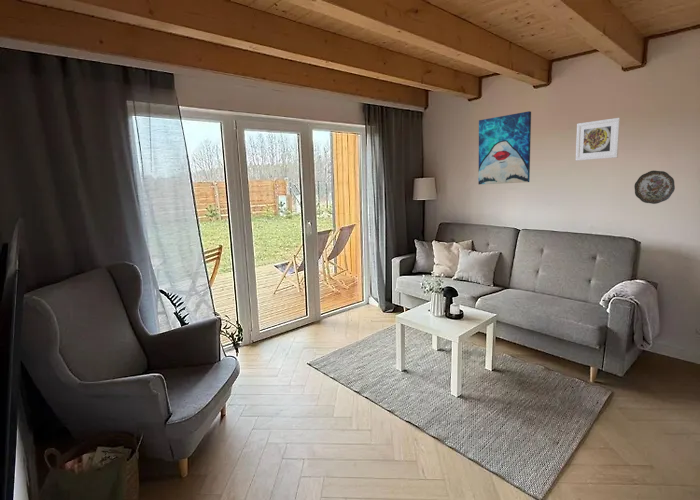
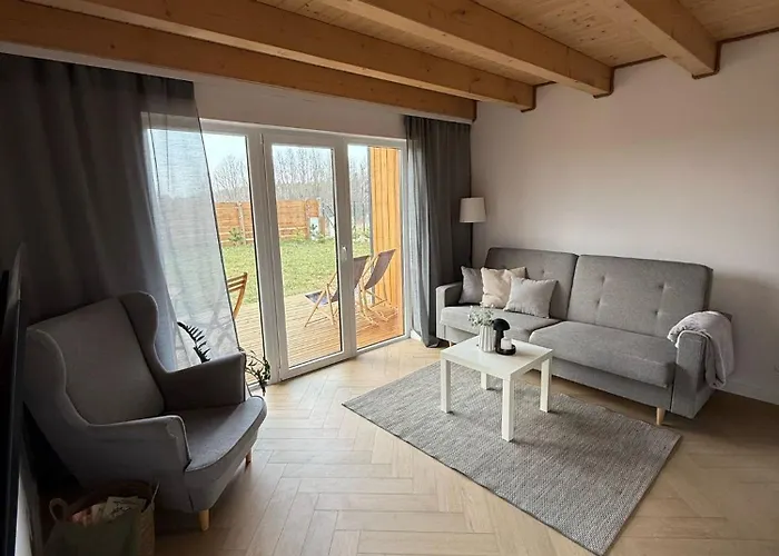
- wall art [477,110,532,185]
- decorative plate [633,170,676,205]
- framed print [575,117,621,162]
